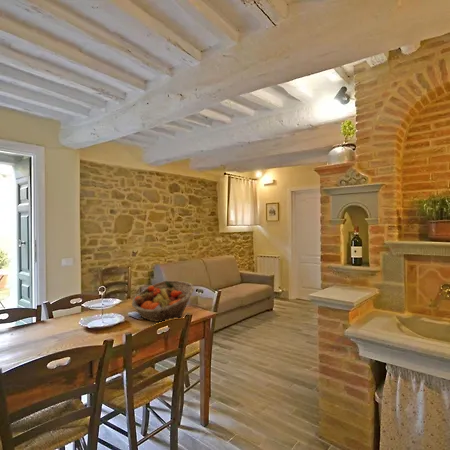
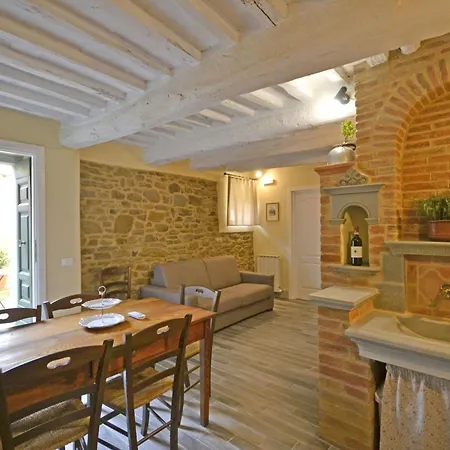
- fruit basket [131,280,195,323]
